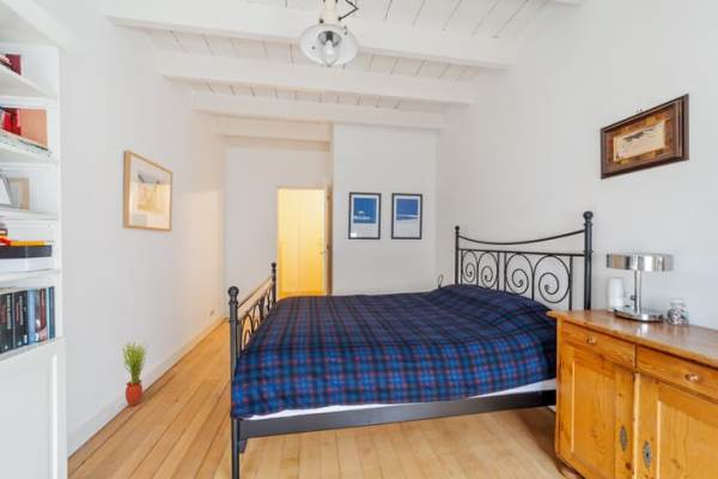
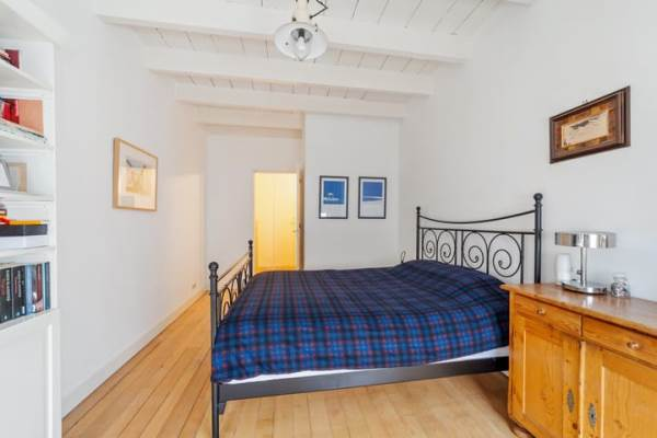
- potted plant [121,339,150,407]
